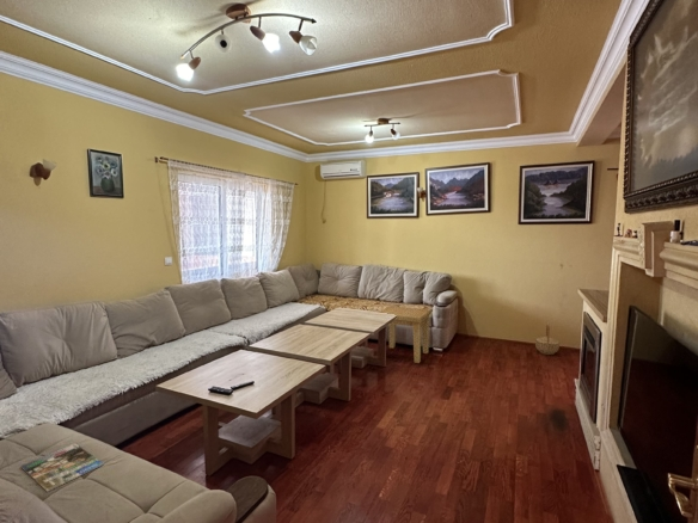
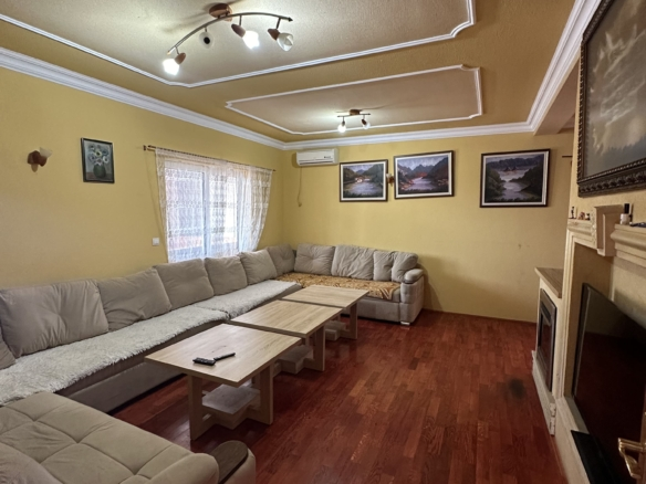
- magazine [20,443,105,492]
- basket [534,320,561,356]
- side table [378,304,433,364]
